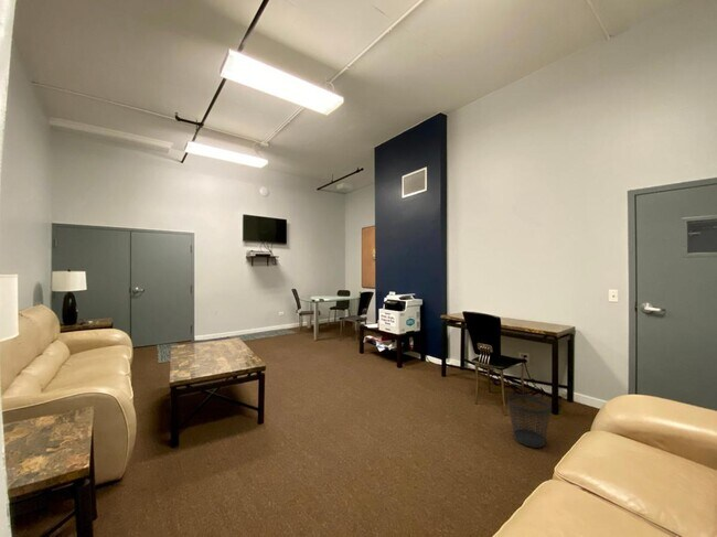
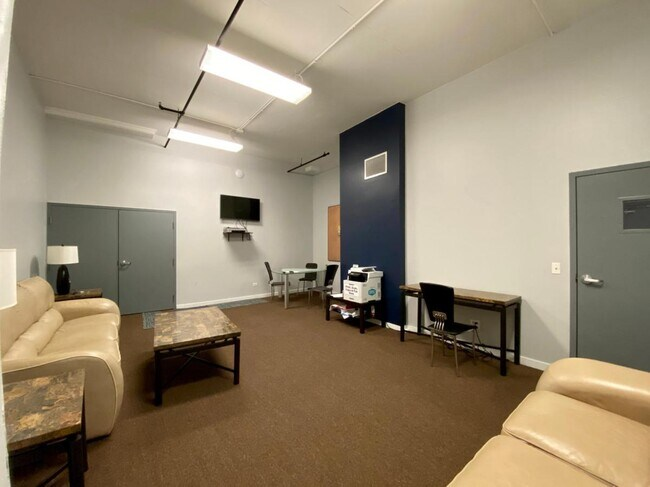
- wastebasket [506,393,553,449]
